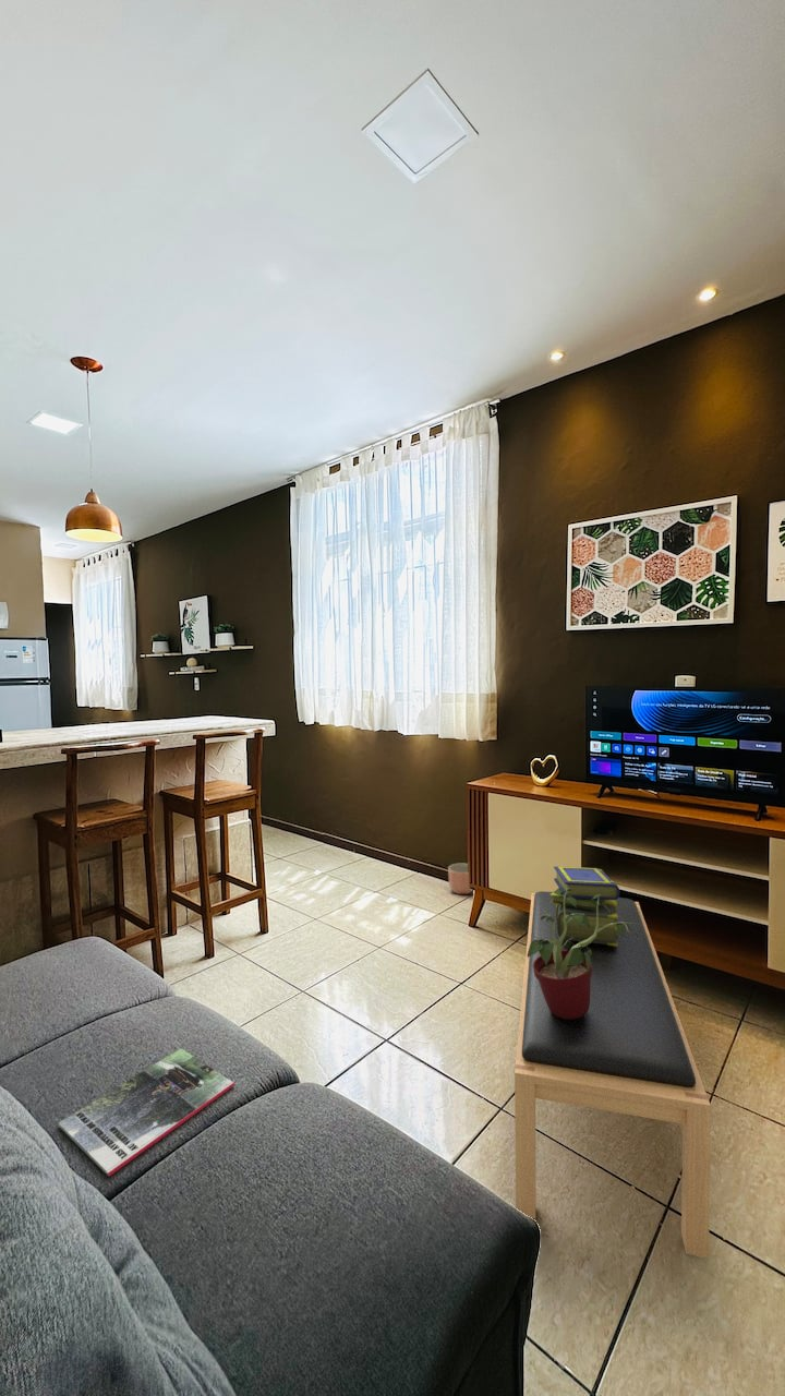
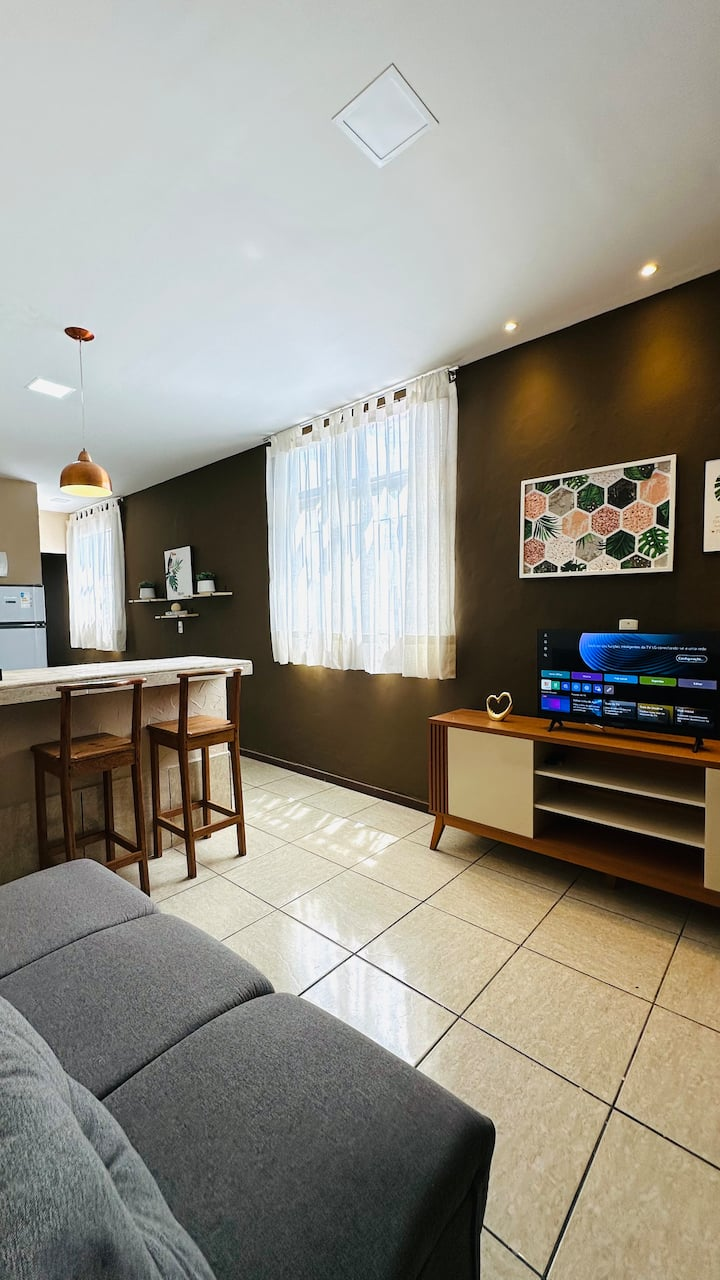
- magazine [58,1048,235,1178]
- bench [514,890,712,1260]
- potted plant [528,888,640,1020]
- planter [447,863,474,895]
- stack of books [551,866,620,947]
